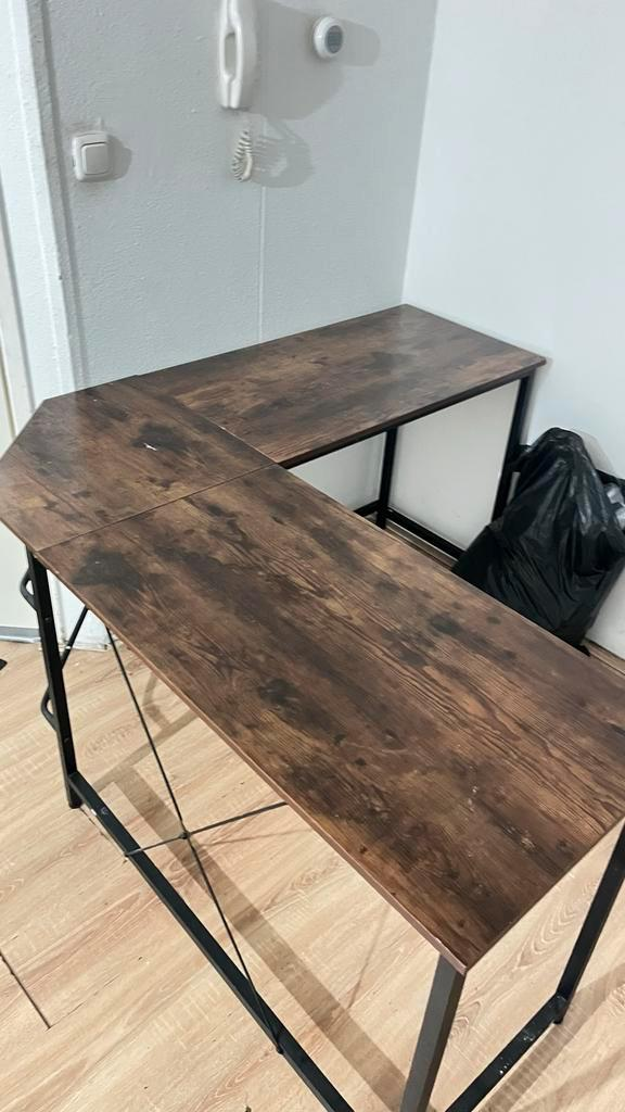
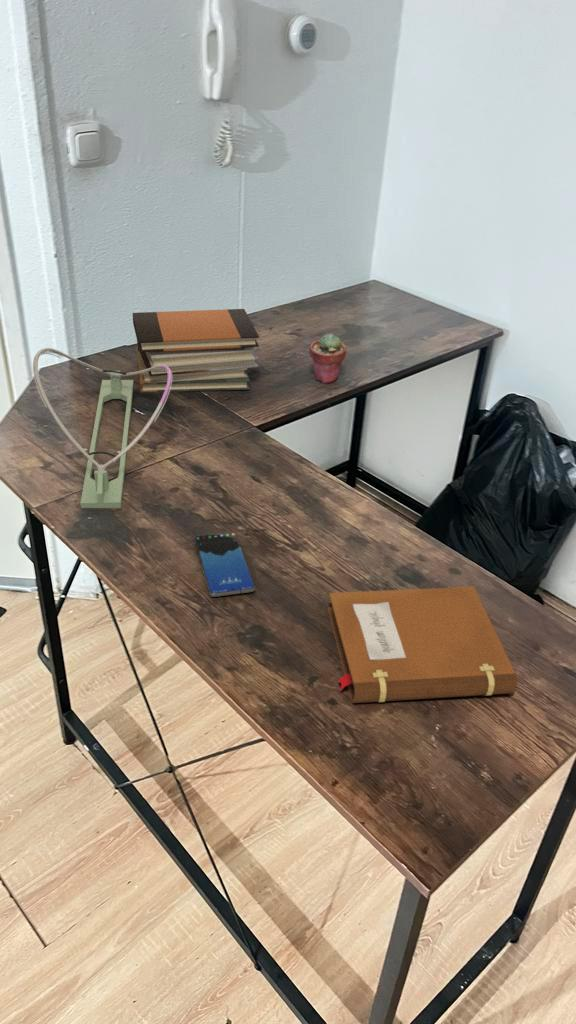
+ notebook [327,586,518,704]
+ smartphone [193,531,256,598]
+ desk lamp [32,347,172,509]
+ book stack [132,308,260,393]
+ potted succulent [308,332,347,384]
